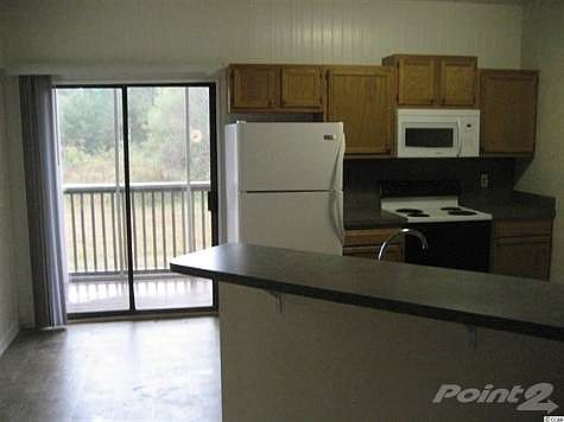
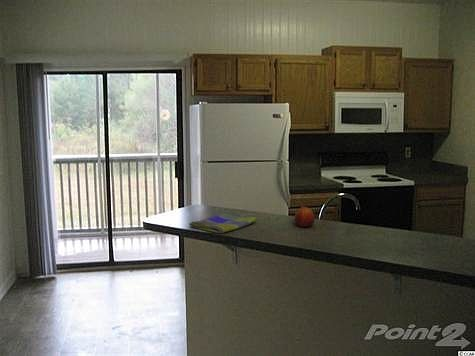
+ fruit [294,205,316,228]
+ dish towel [188,212,257,234]
